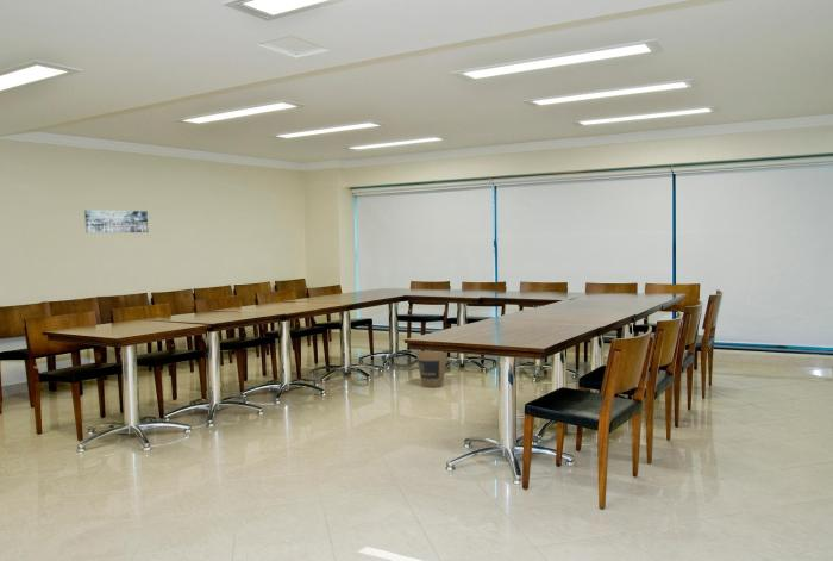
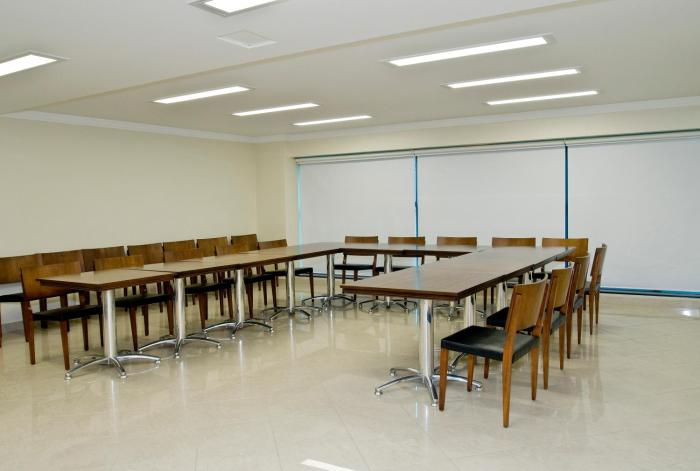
- wall art [83,208,150,235]
- trash can [414,349,449,388]
